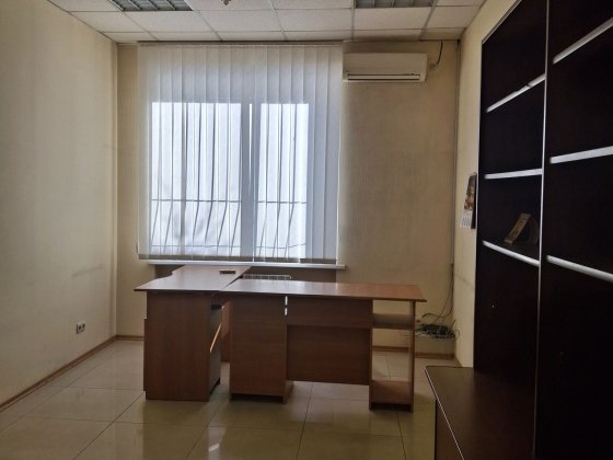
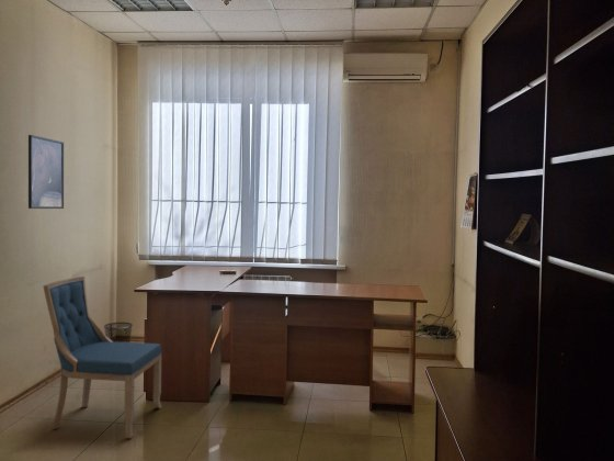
+ waste bin [103,322,134,342]
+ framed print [27,134,65,210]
+ chair [43,276,162,439]
